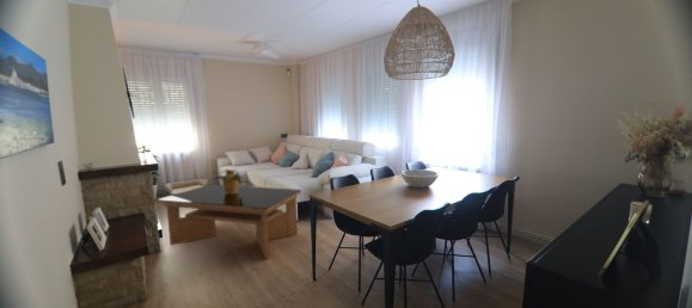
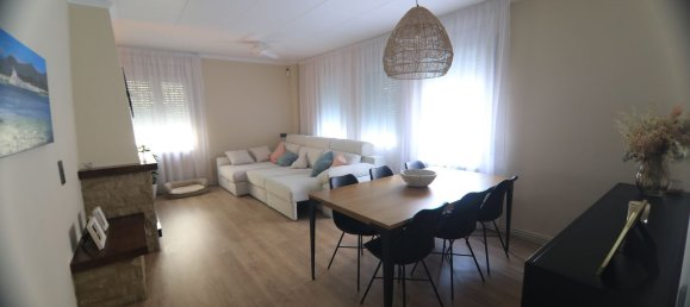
- potted plant [210,168,244,193]
- coffee table [157,184,302,259]
